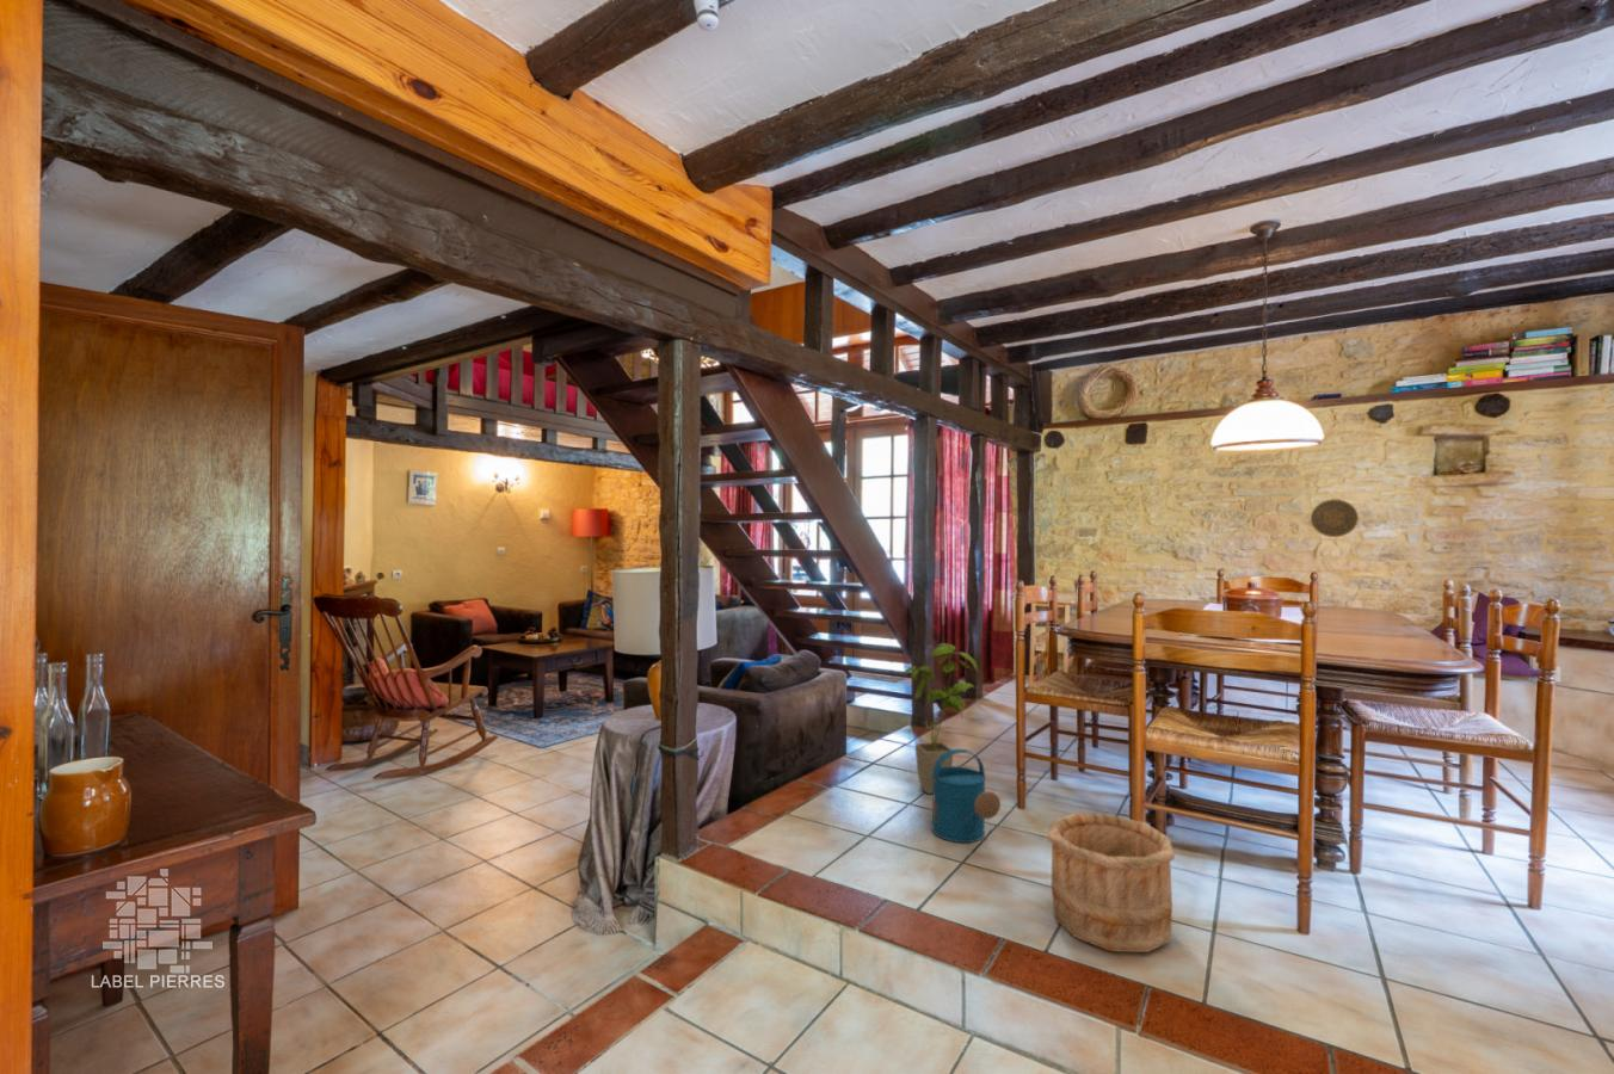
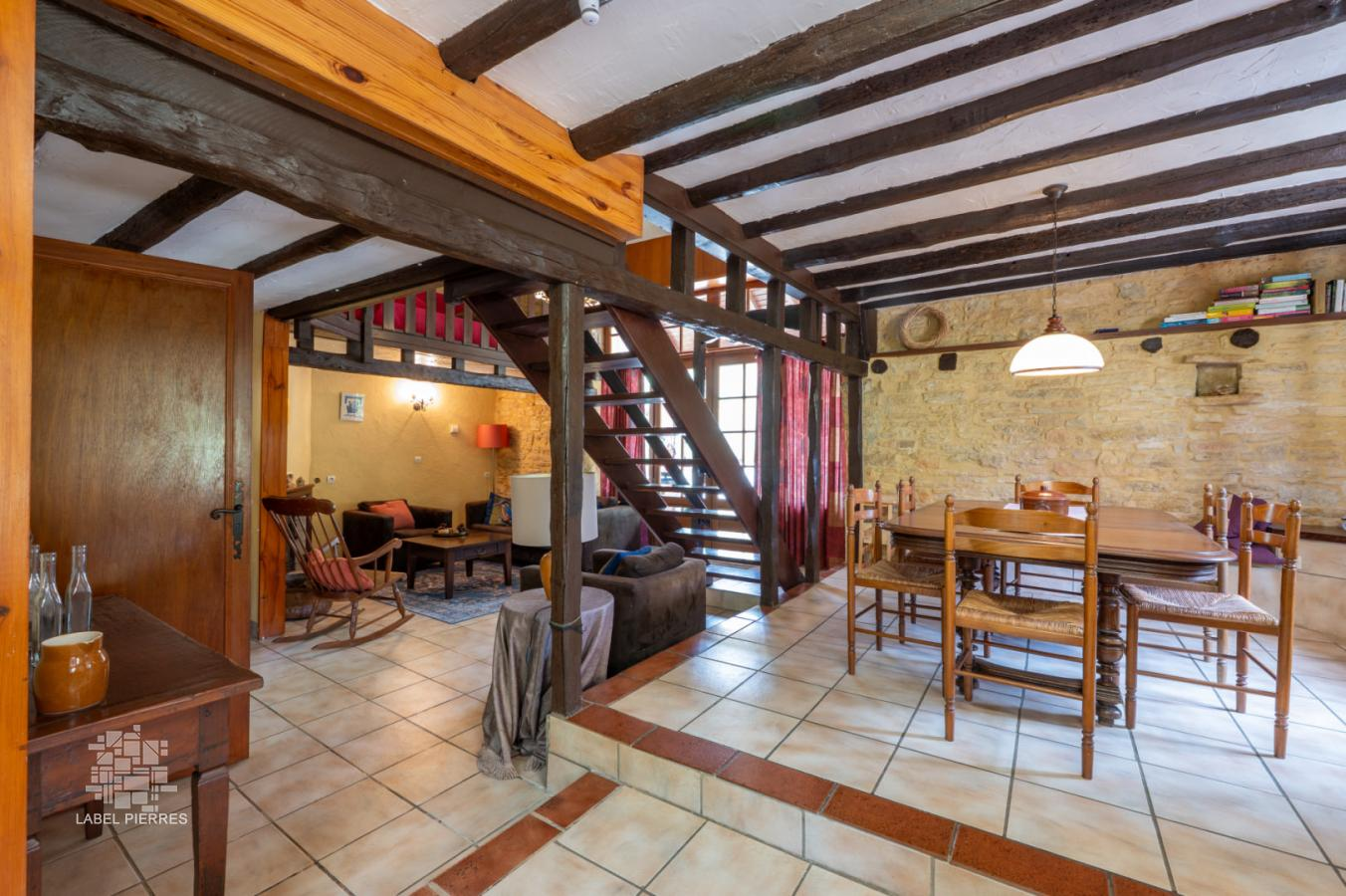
- wooden bucket [1046,811,1176,953]
- house plant [902,642,978,795]
- watering can [932,748,1001,844]
- decorative plate [1309,497,1360,538]
